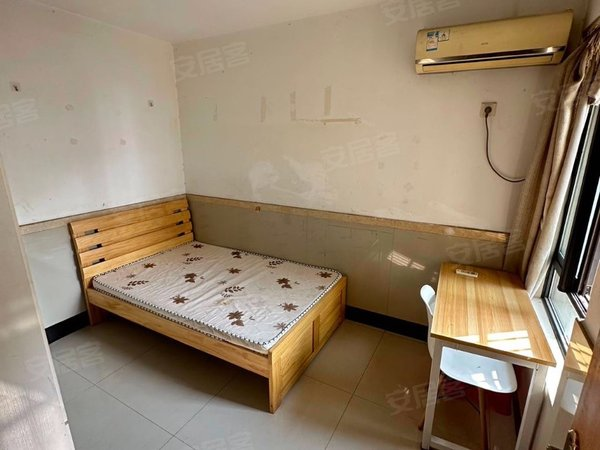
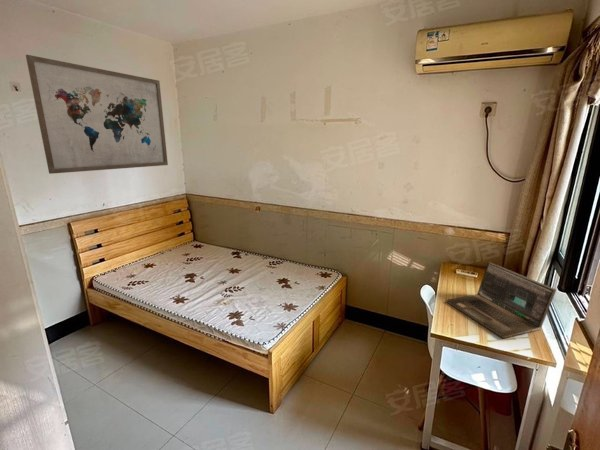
+ laptop [445,261,557,339]
+ wall art [25,54,169,175]
